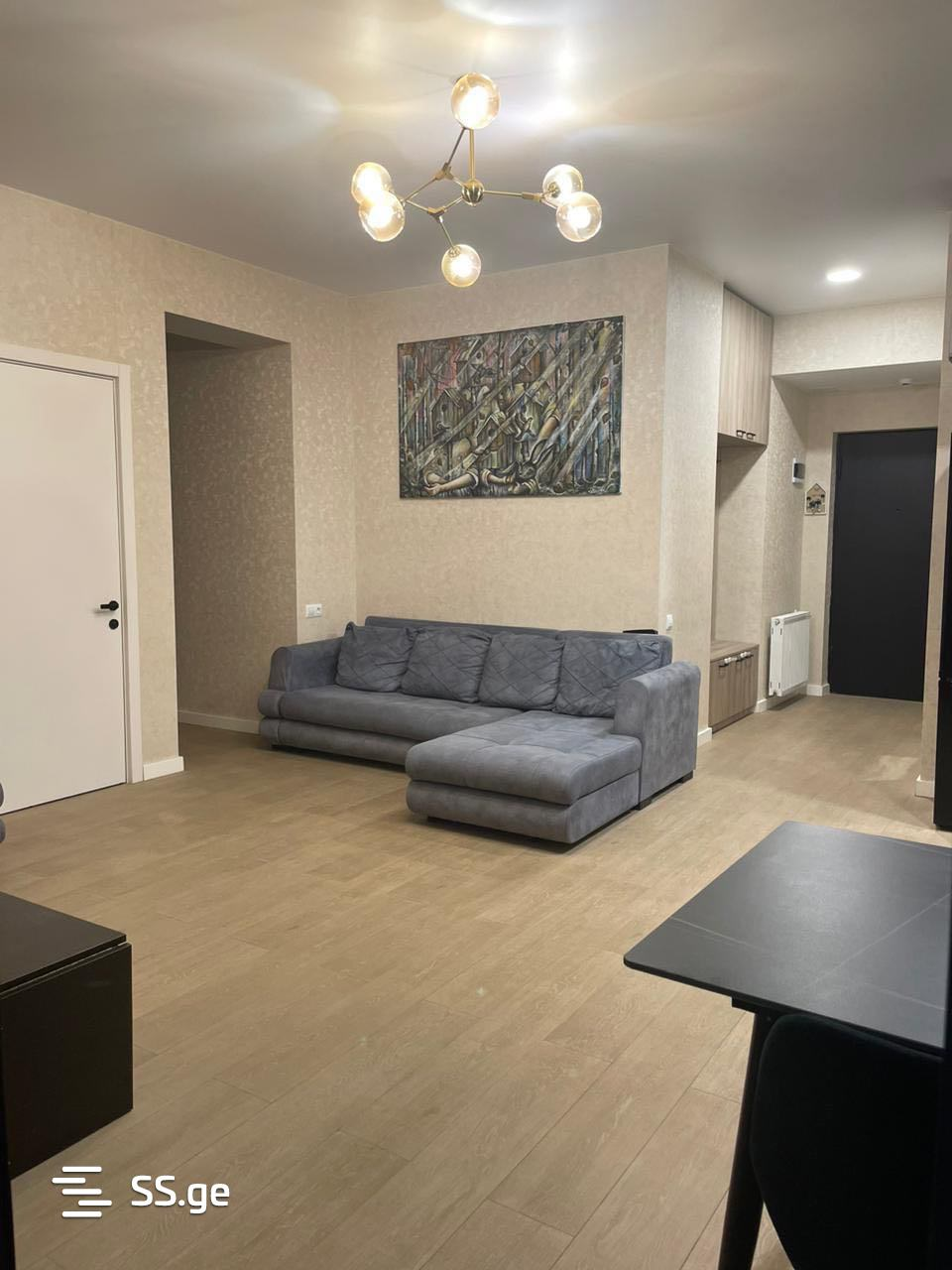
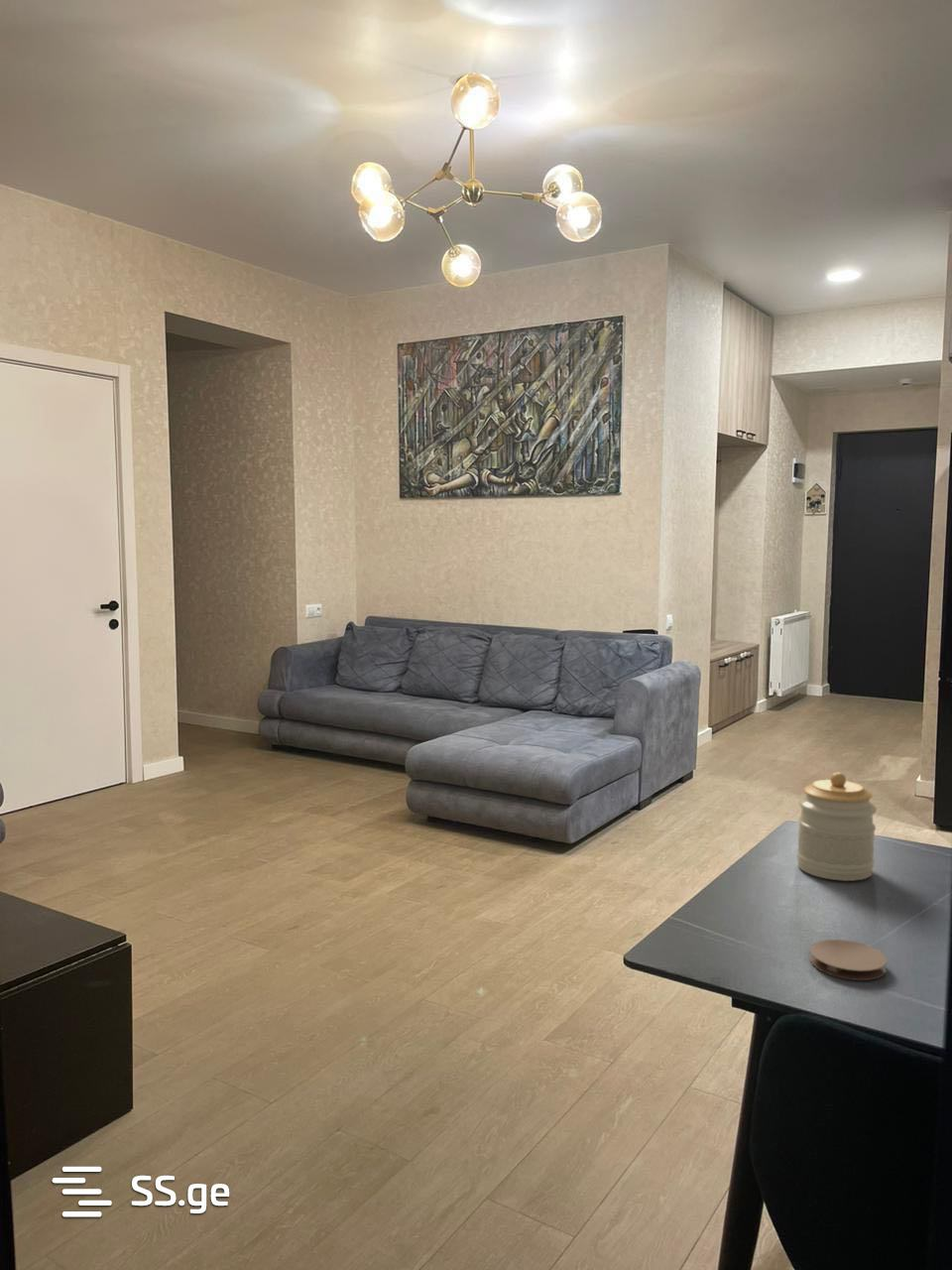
+ jar [795,771,878,882]
+ coaster [809,939,888,981]
